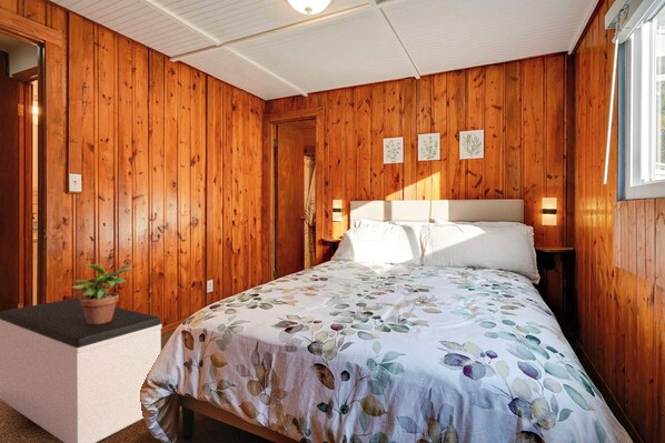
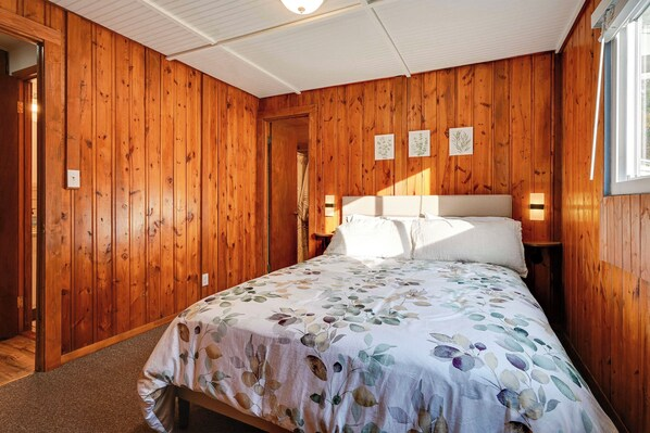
- bench [0,298,163,443]
- potted plant [71,262,135,324]
